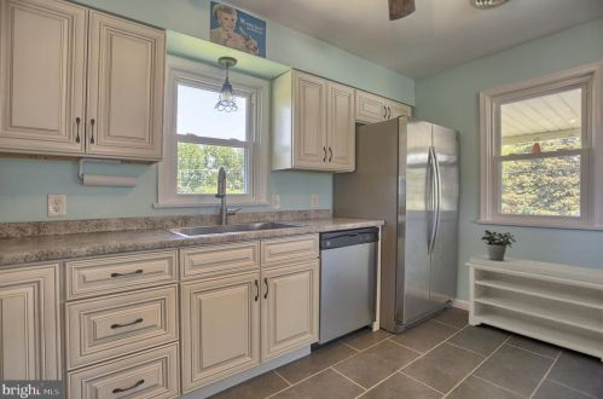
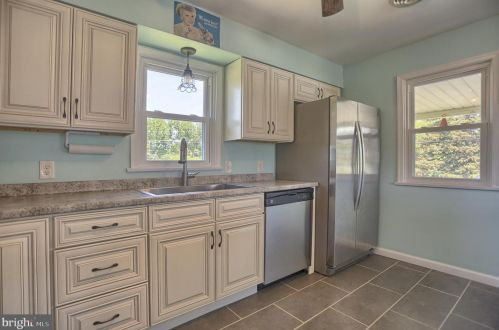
- potted plant [480,229,517,260]
- bench [464,254,603,363]
